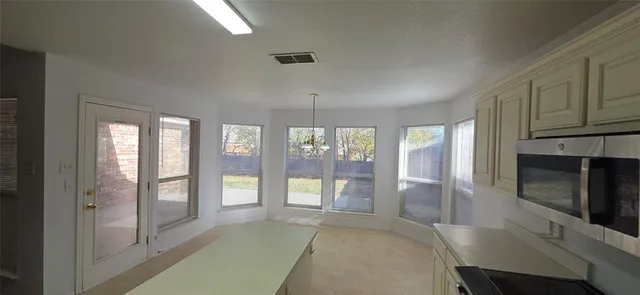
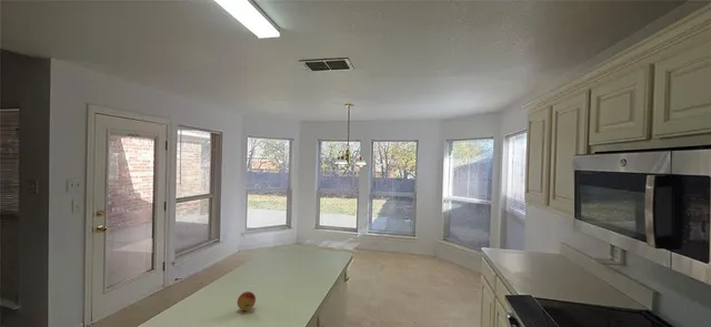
+ fruit [237,290,257,311]
